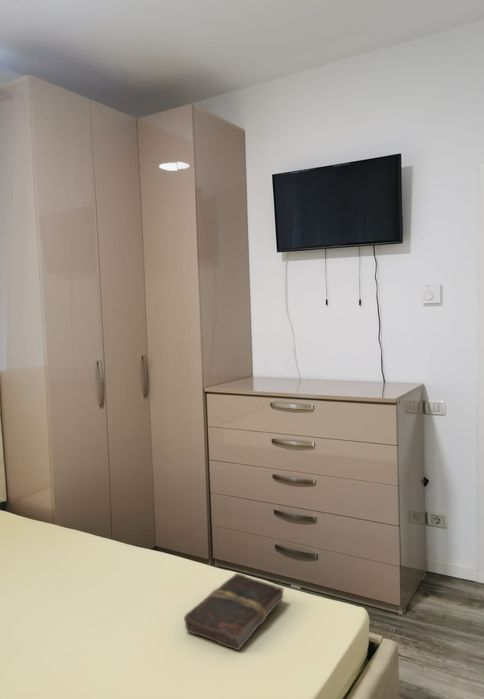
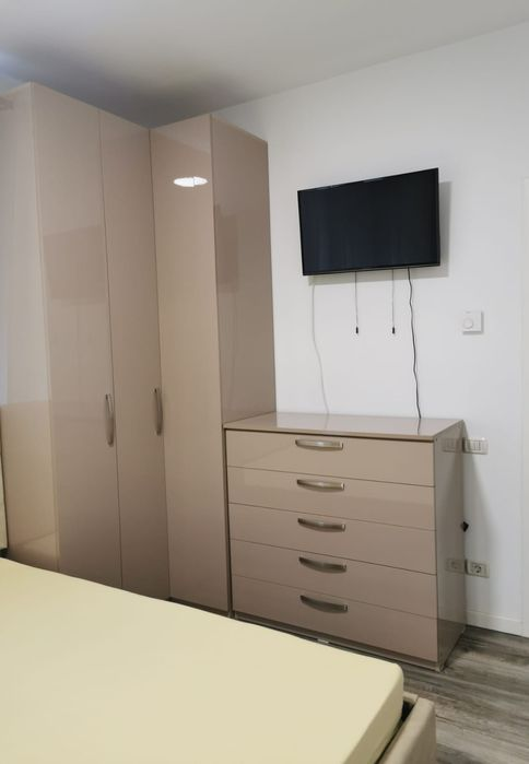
- book [183,572,285,651]
